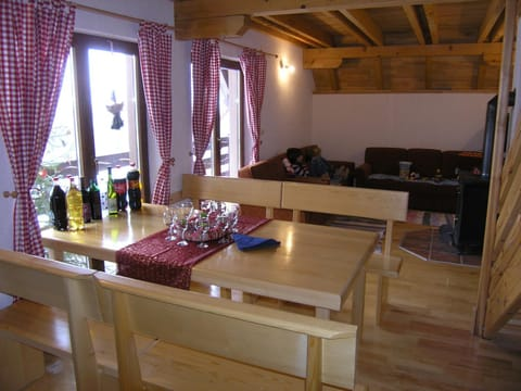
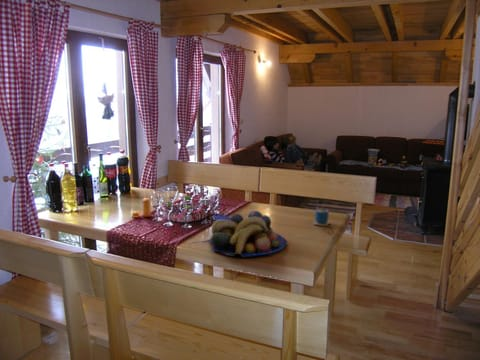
+ fruit bowl [209,210,288,258]
+ cup [312,200,331,227]
+ pepper shaker [131,197,152,219]
